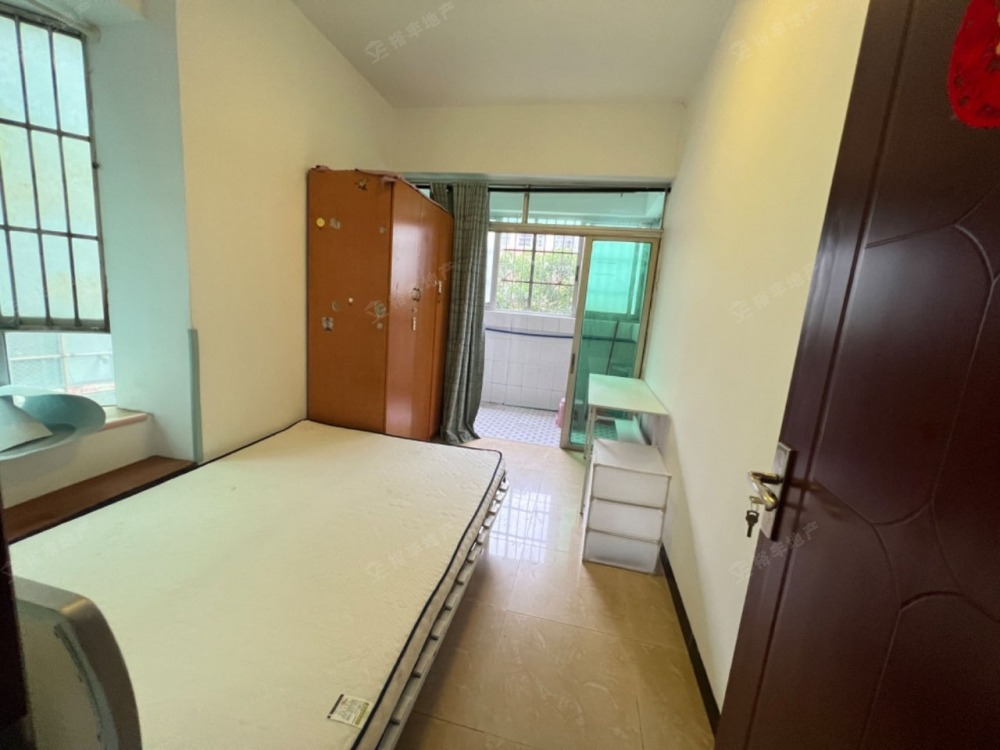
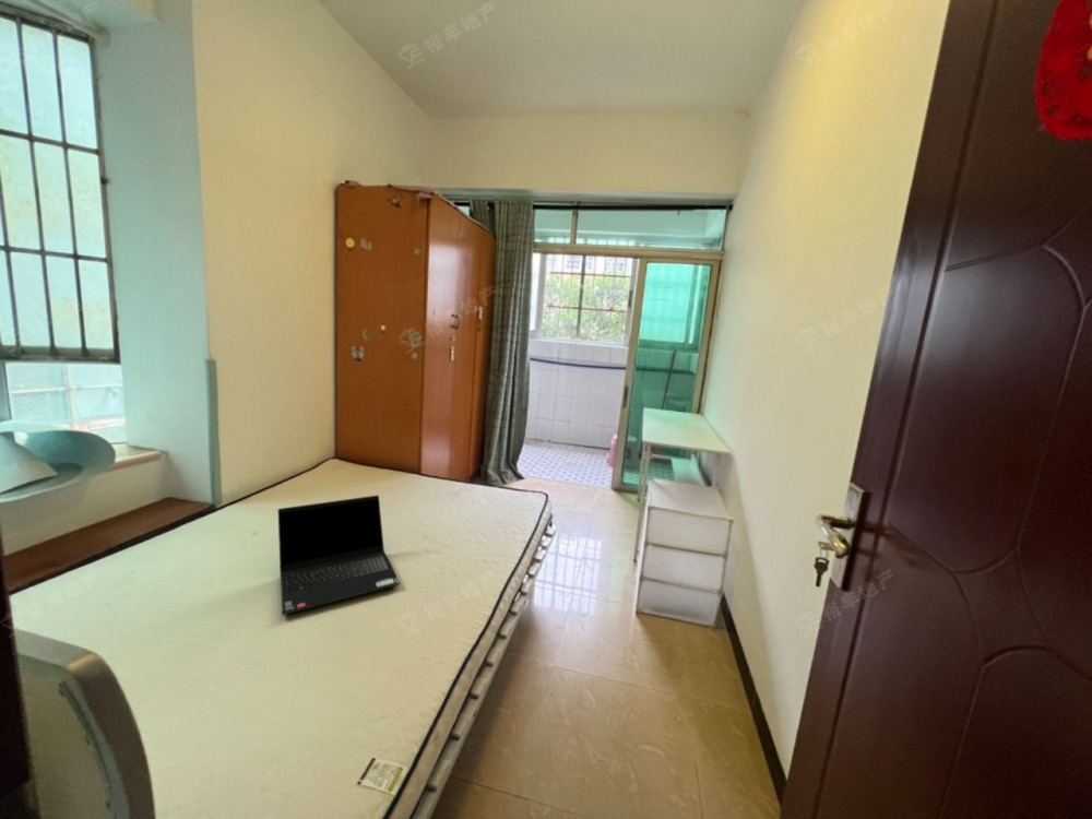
+ laptop computer [277,495,401,616]
